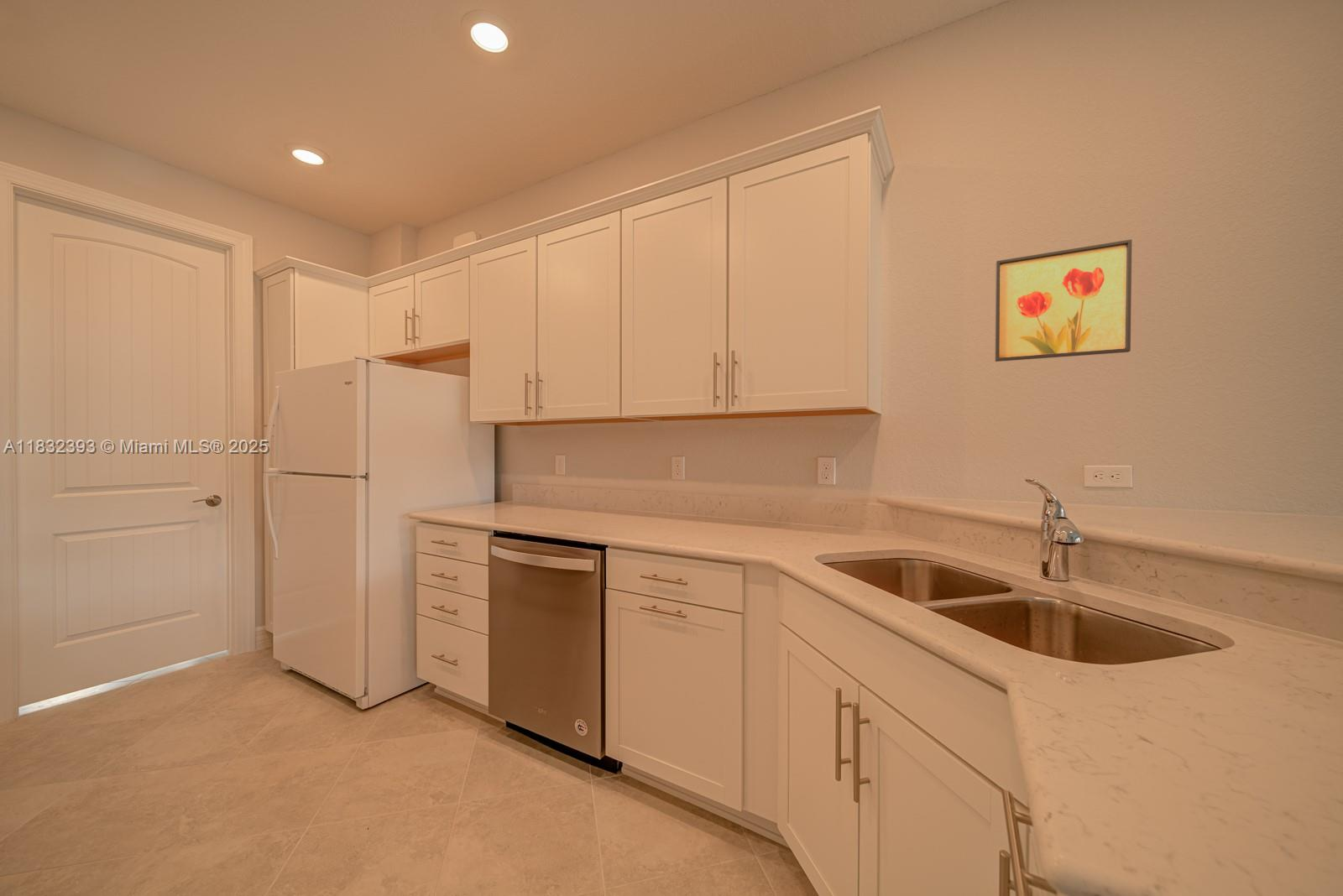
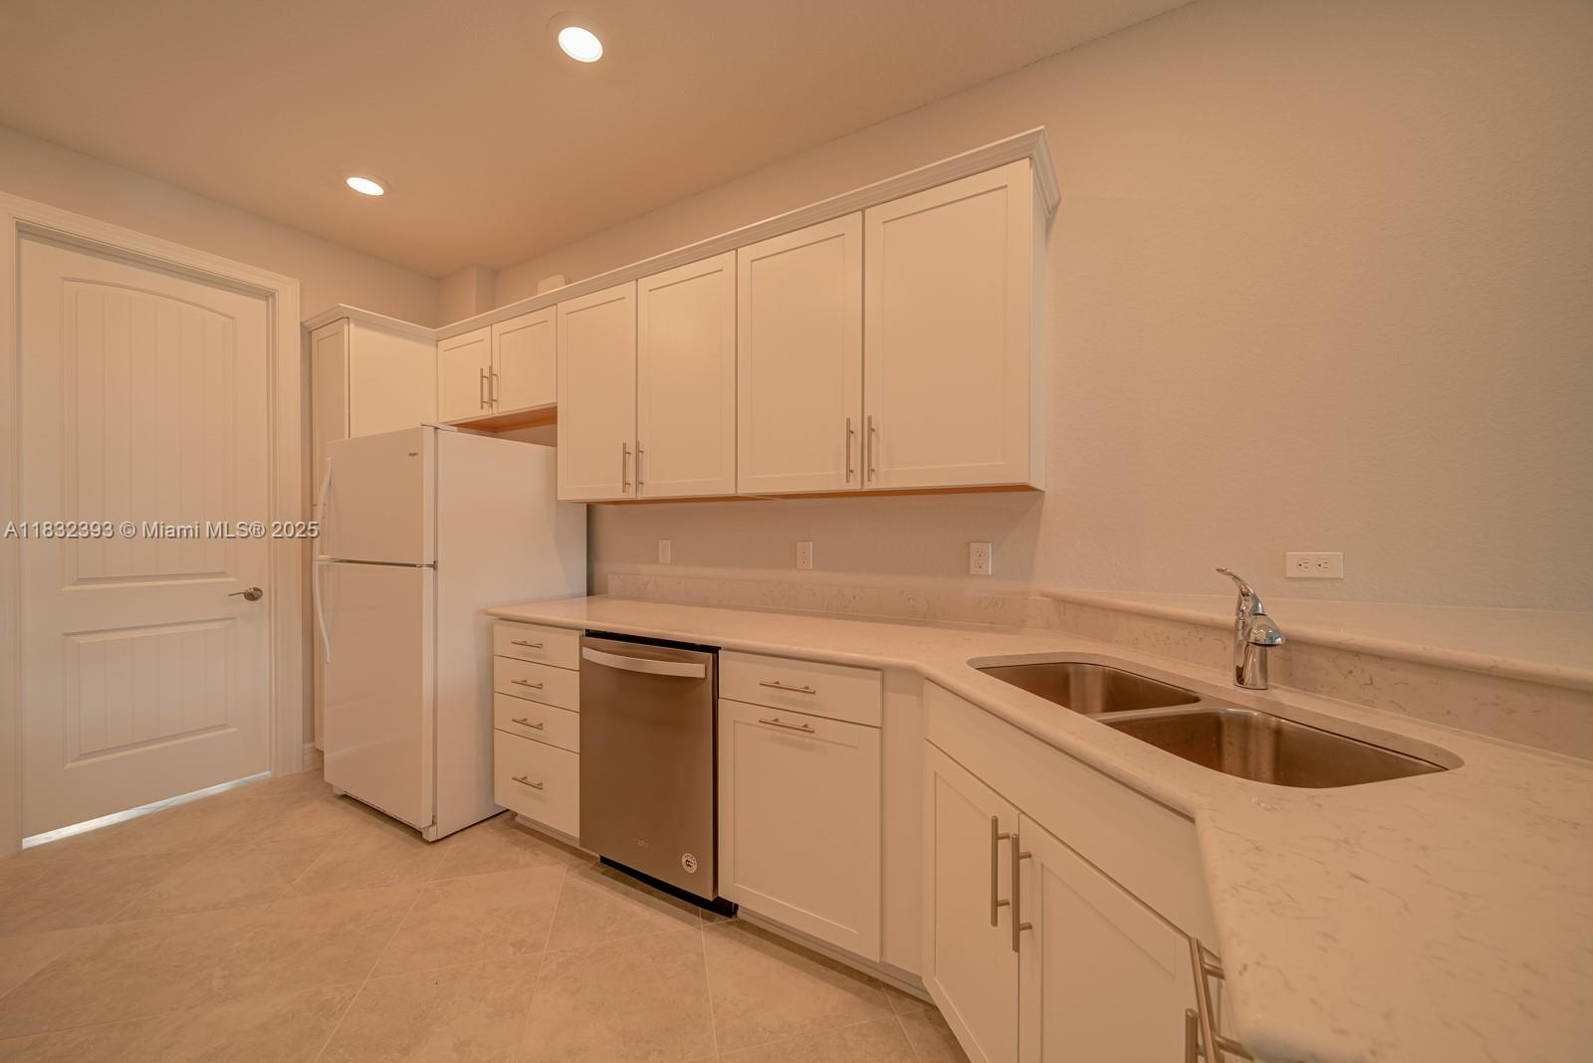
- wall art [995,238,1132,362]
